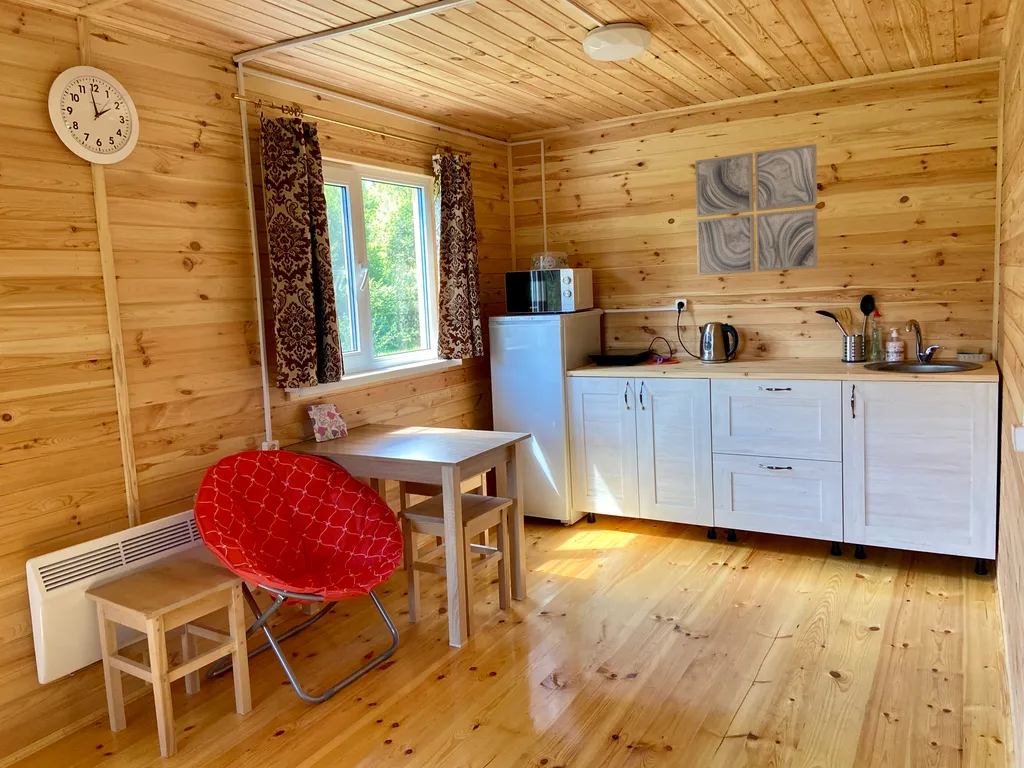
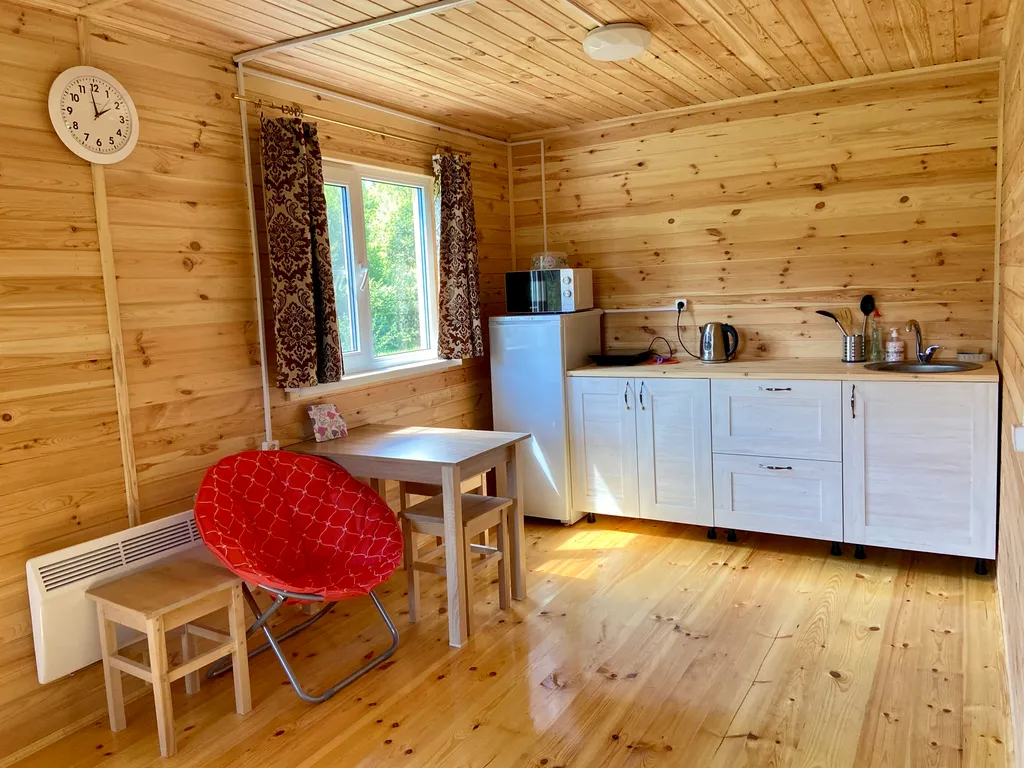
- wall art [694,143,819,276]
